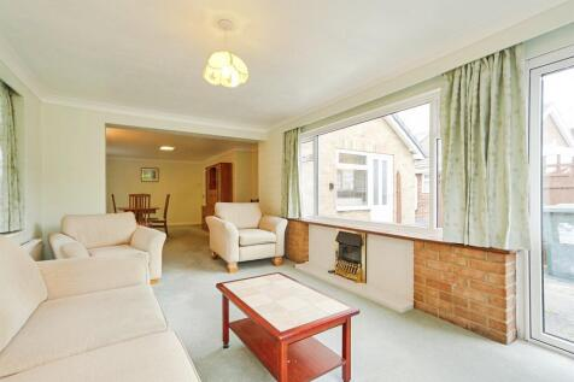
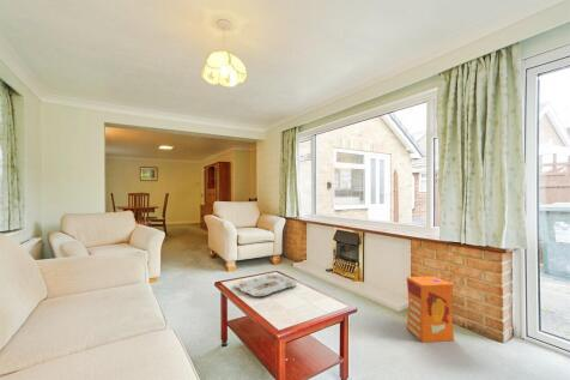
+ carton [406,275,455,344]
+ serving tray [235,273,298,297]
